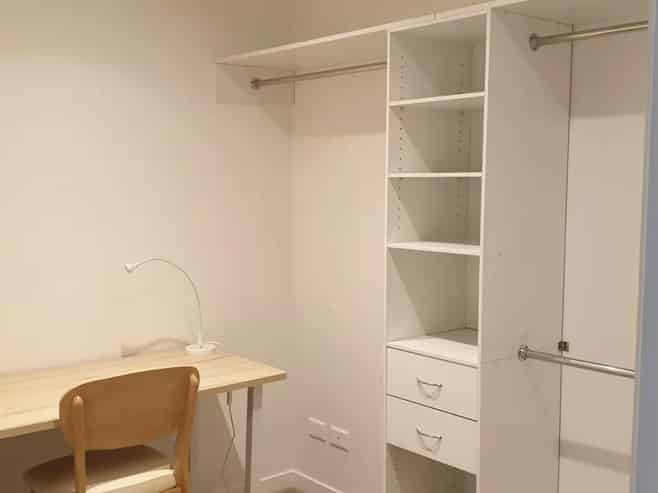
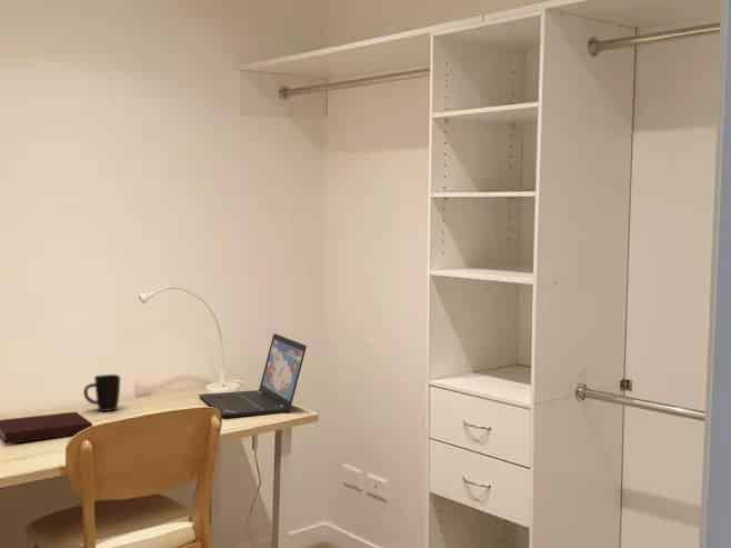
+ notebook [0,410,93,445]
+ mug [82,373,122,412]
+ laptop [198,332,308,418]
